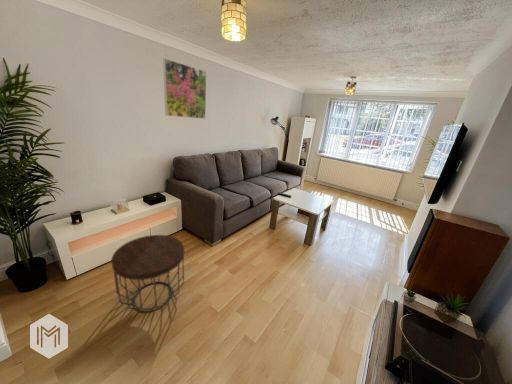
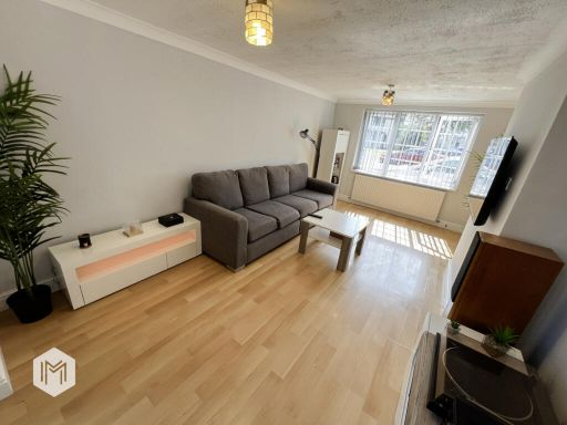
- side table [110,234,185,312]
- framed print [162,57,207,120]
